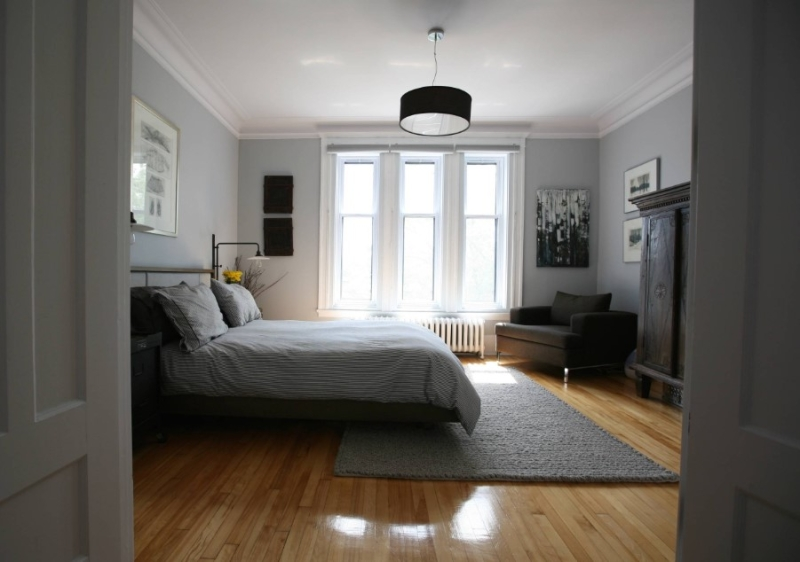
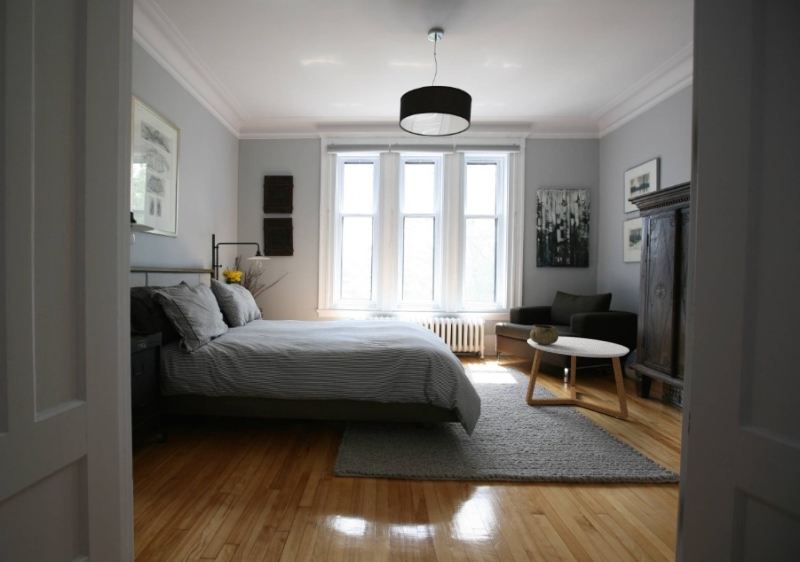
+ coffee table [525,336,630,420]
+ decorative bowl [529,324,559,345]
